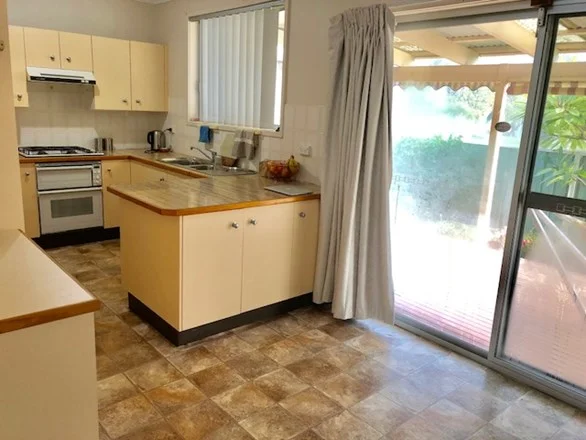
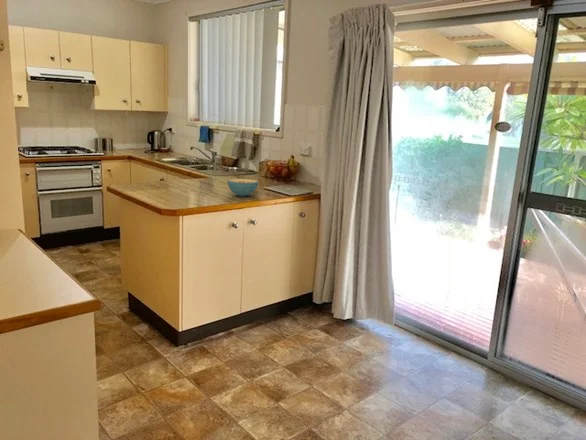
+ cereal bowl [226,178,259,197]
